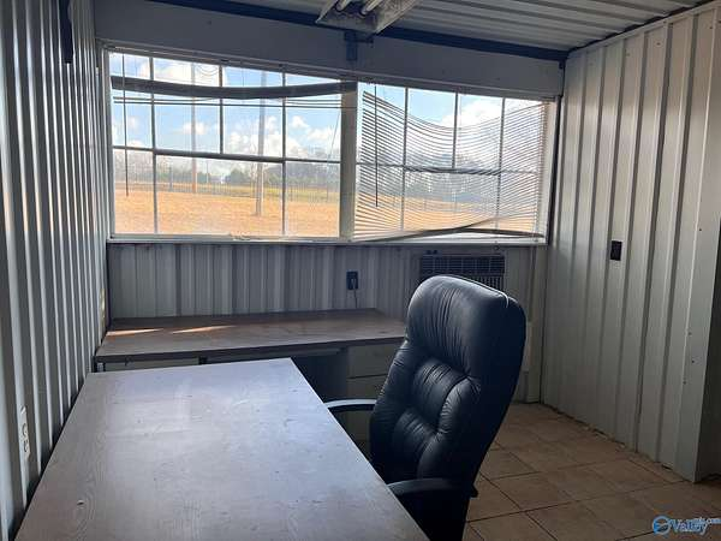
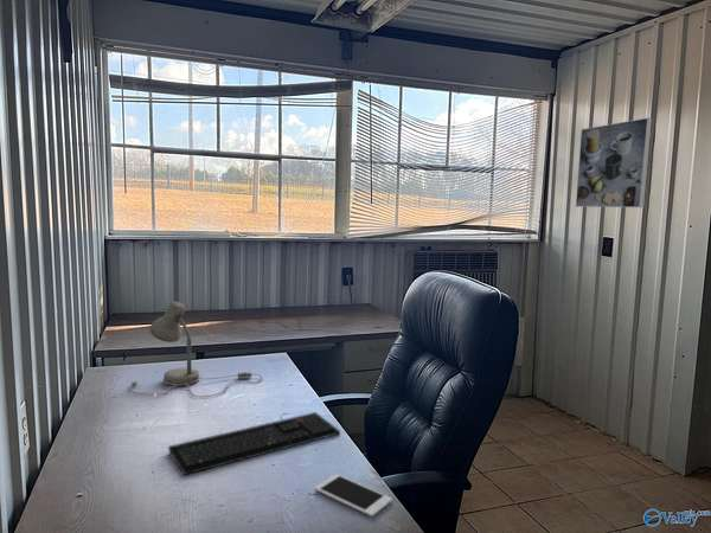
+ keyboard [167,411,341,476]
+ desk lamp [127,301,263,398]
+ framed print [575,116,653,208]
+ cell phone [313,473,393,518]
